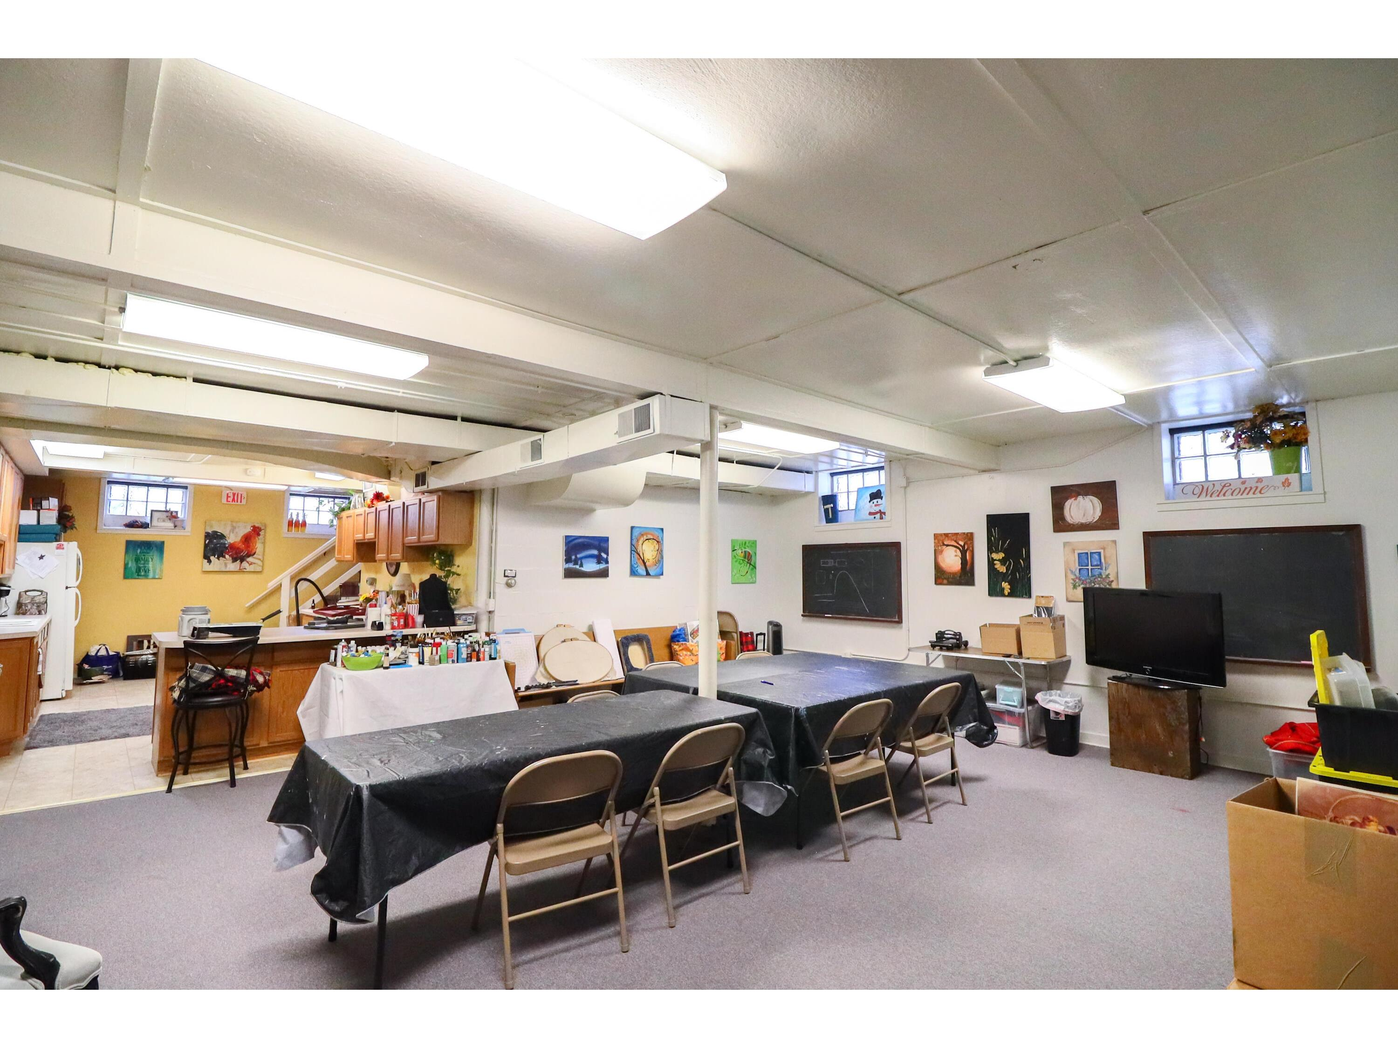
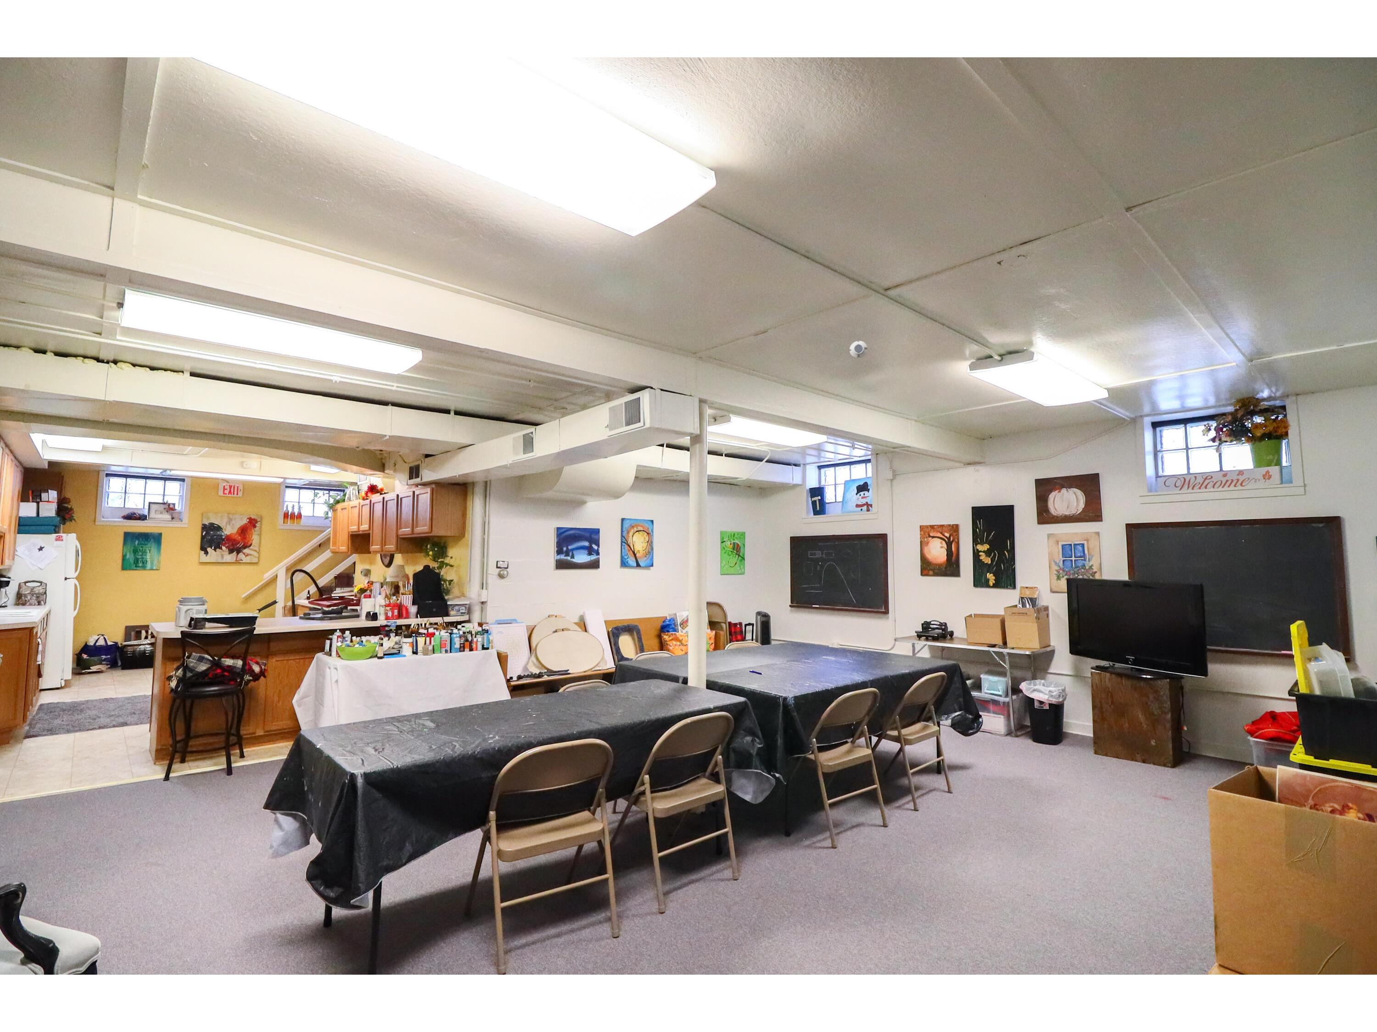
+ smoke detector [849,340,868,359]
